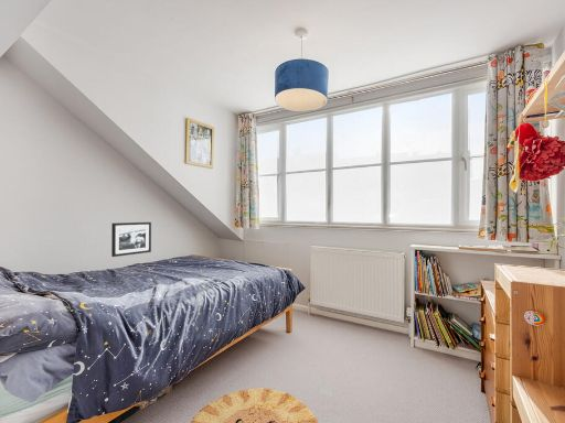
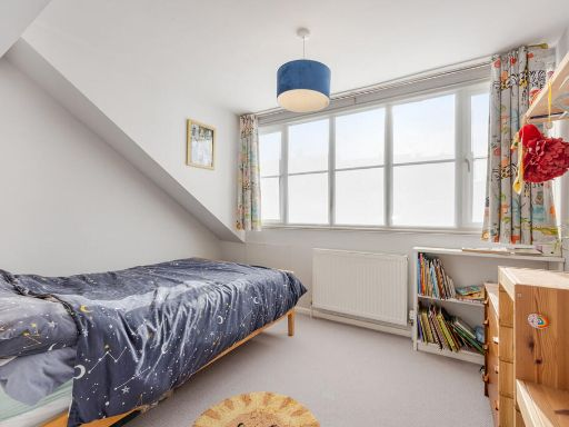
- picture frame [110,221,152,258]
